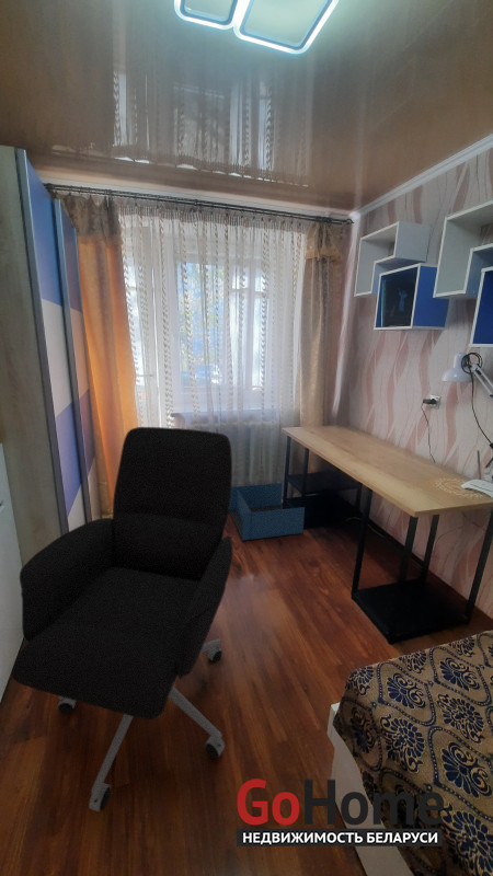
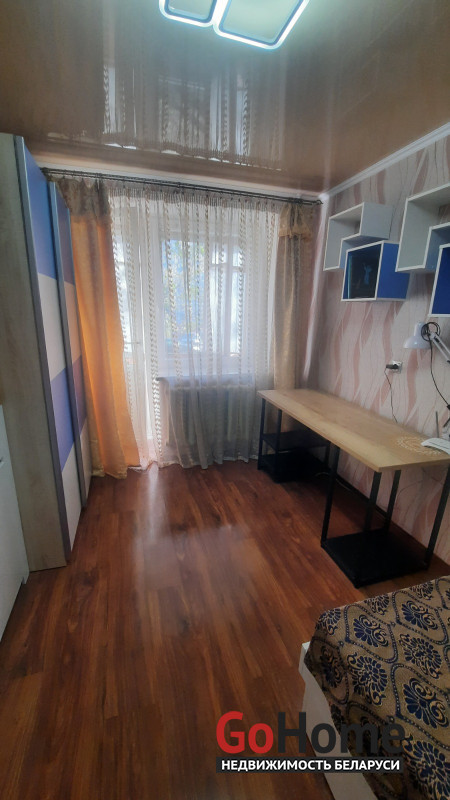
- office chair [11,426,233,812]
- storage bin [229,482,306,542]
